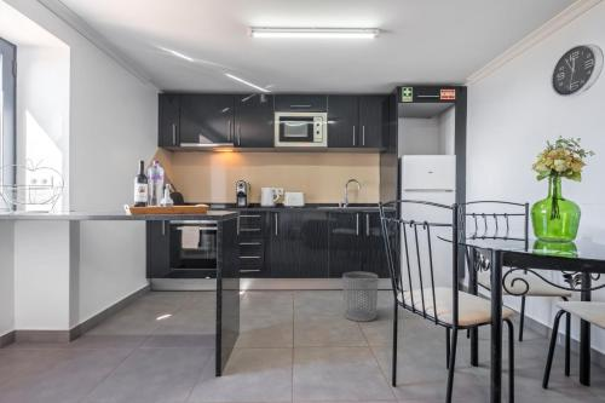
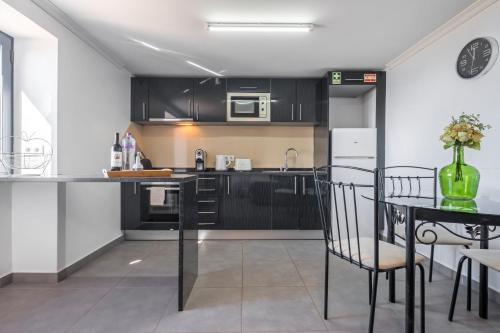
- waste bin [341,270,380,323]
